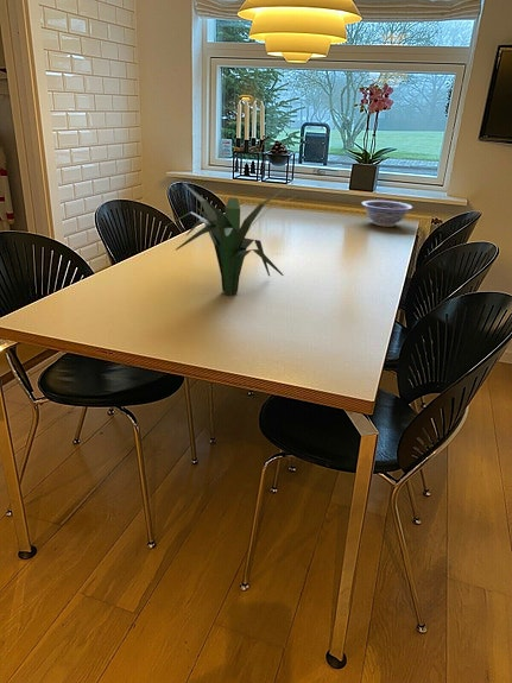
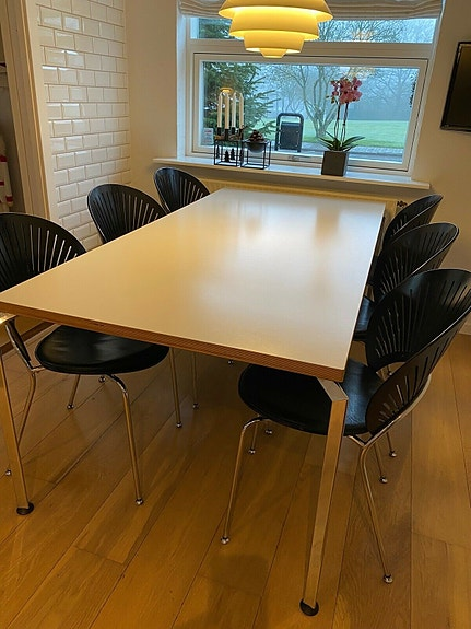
- plant [164,182,295,296]
- decorative bowl [360,200,415,228]
